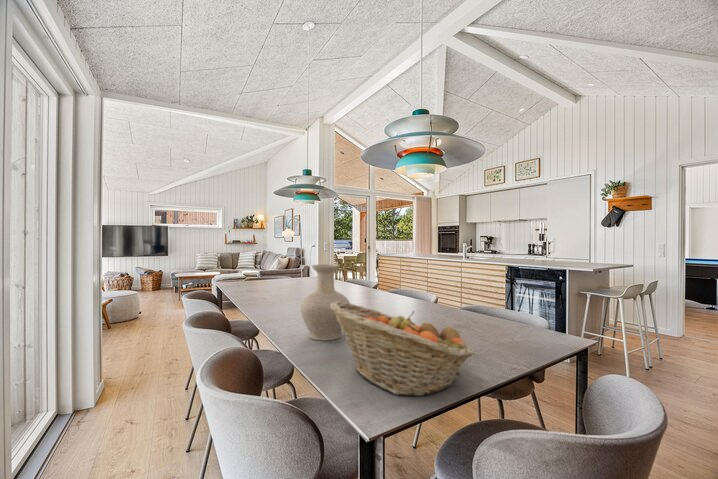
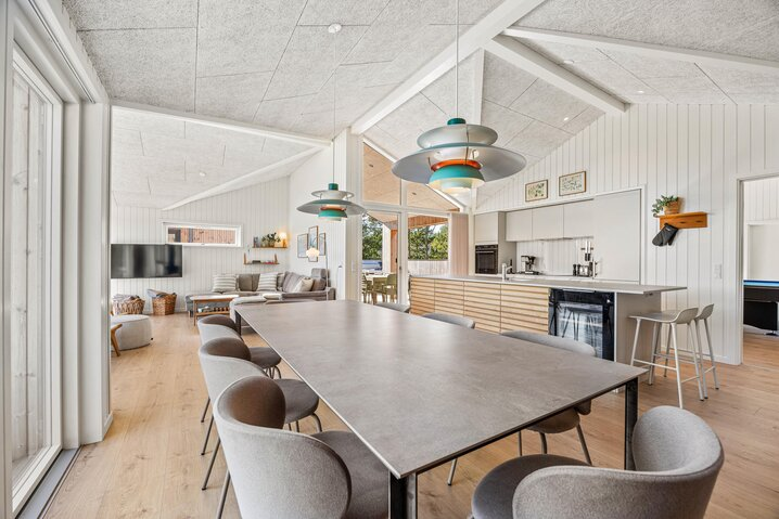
- fruit basket [330,302,476,397]
- vase [300,263,351,341]
